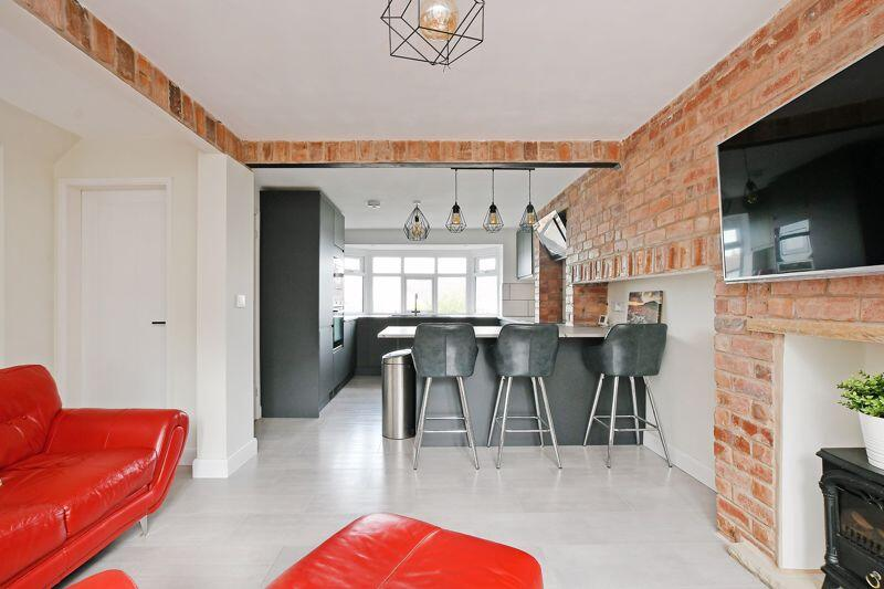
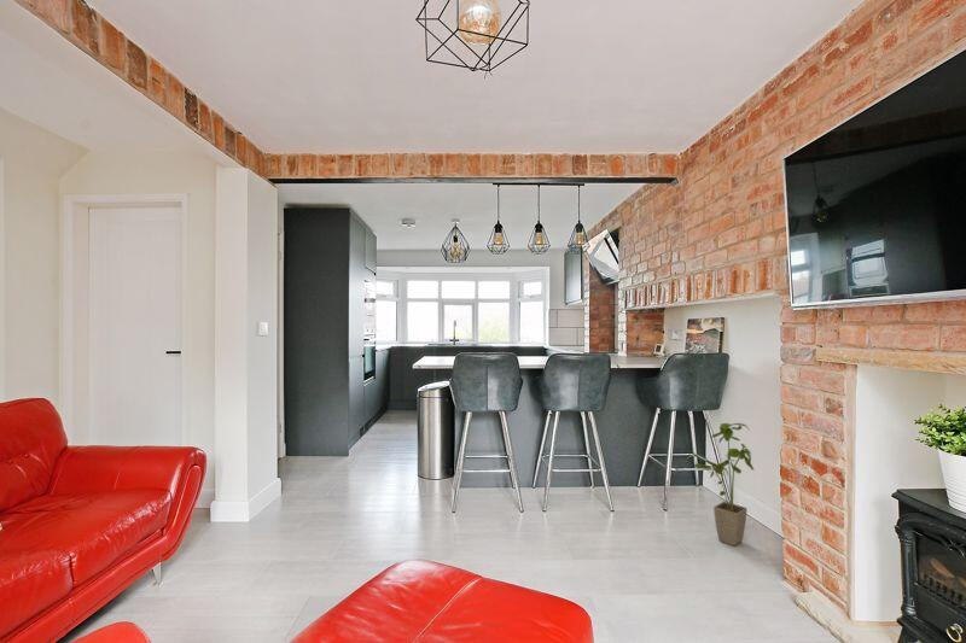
+ house plant [683,422,755,546]
